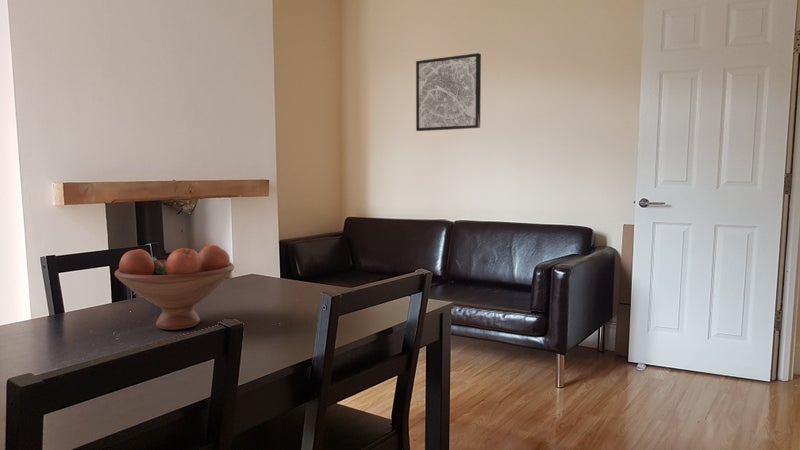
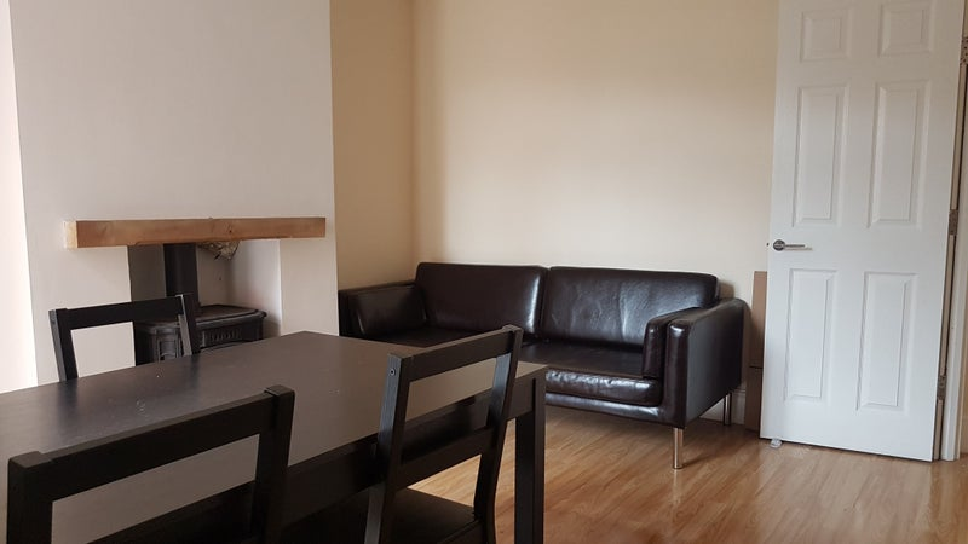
- wall art [415,52,482,132]
- fruit bowl [114,244,235,331]
